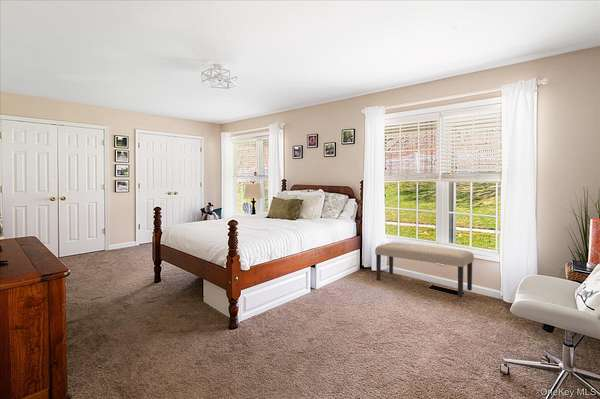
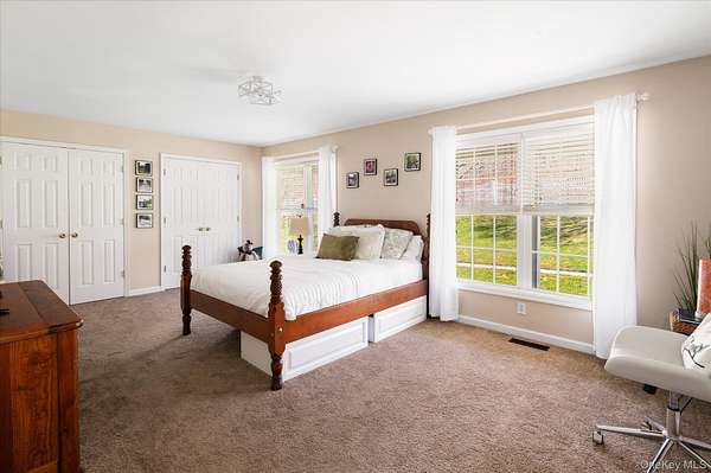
- bench [374,242,475,299]
